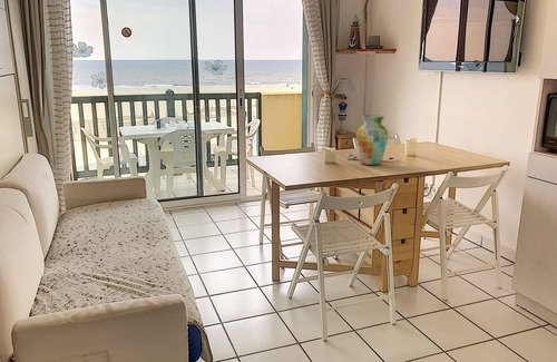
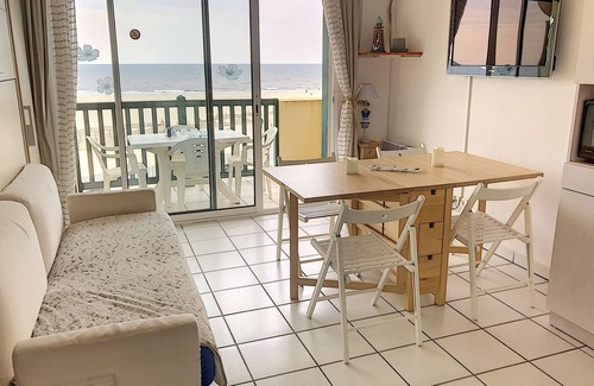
- vase [355,114,389,166]
